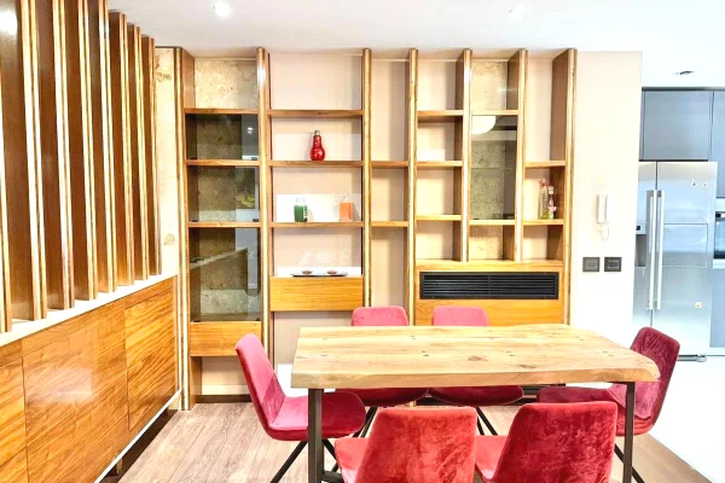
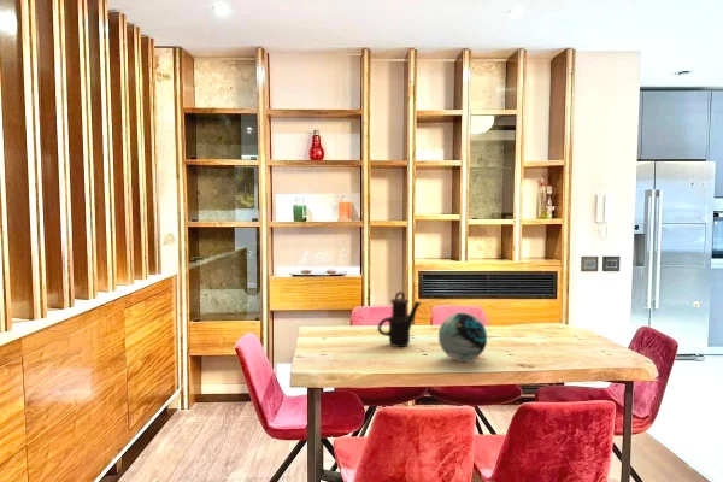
+ teapot [377,290,423,348]
+ decorative orb [437,311,488,363]
